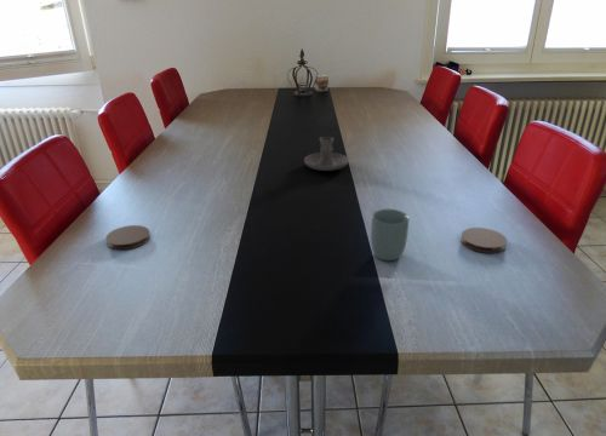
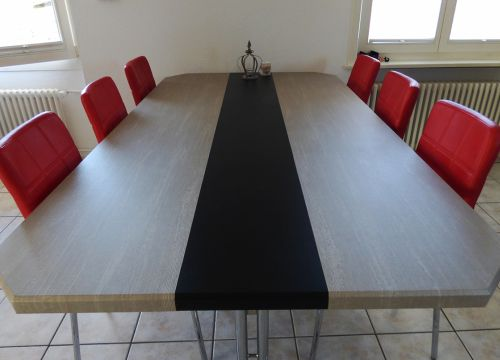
- cup [370,208,410,262]
- coaster [459,226,508,254]
- candle holder [303,136,350,172]
- coaster [104,224,152,251]
